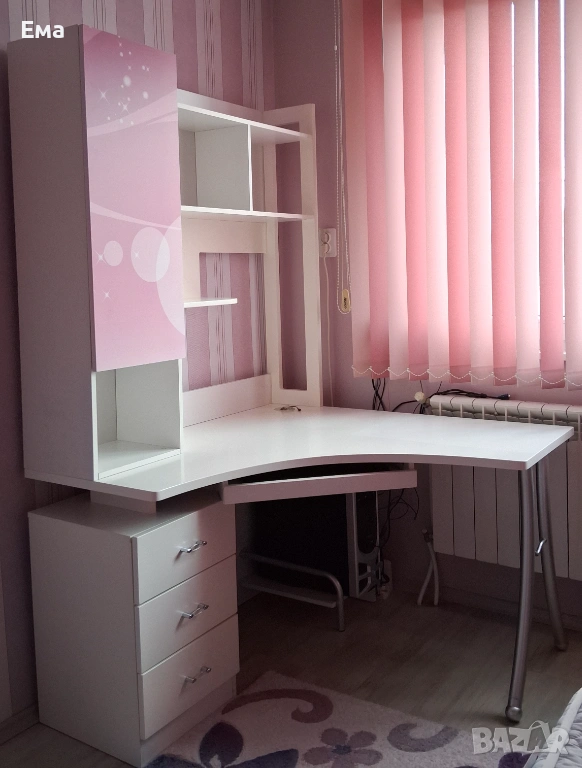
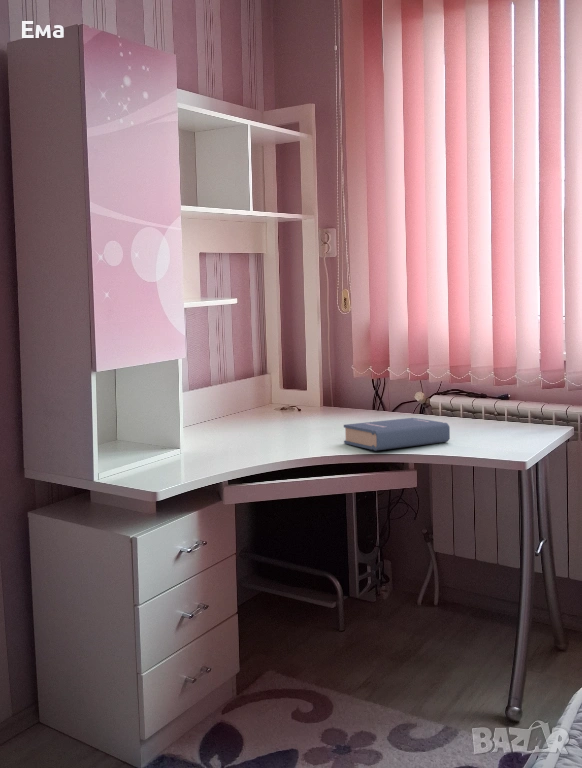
+ hardback book [343,417,451,451]
